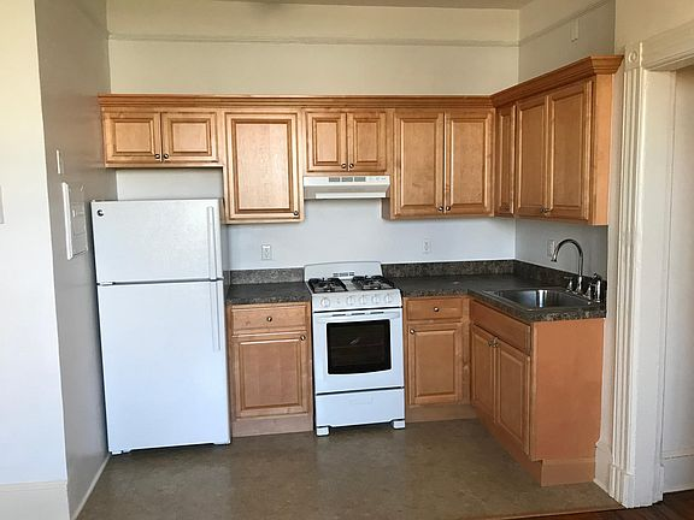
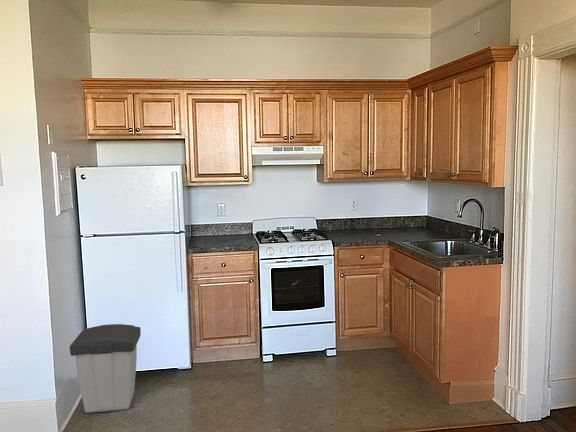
+ trash can [69,323,142,414]
